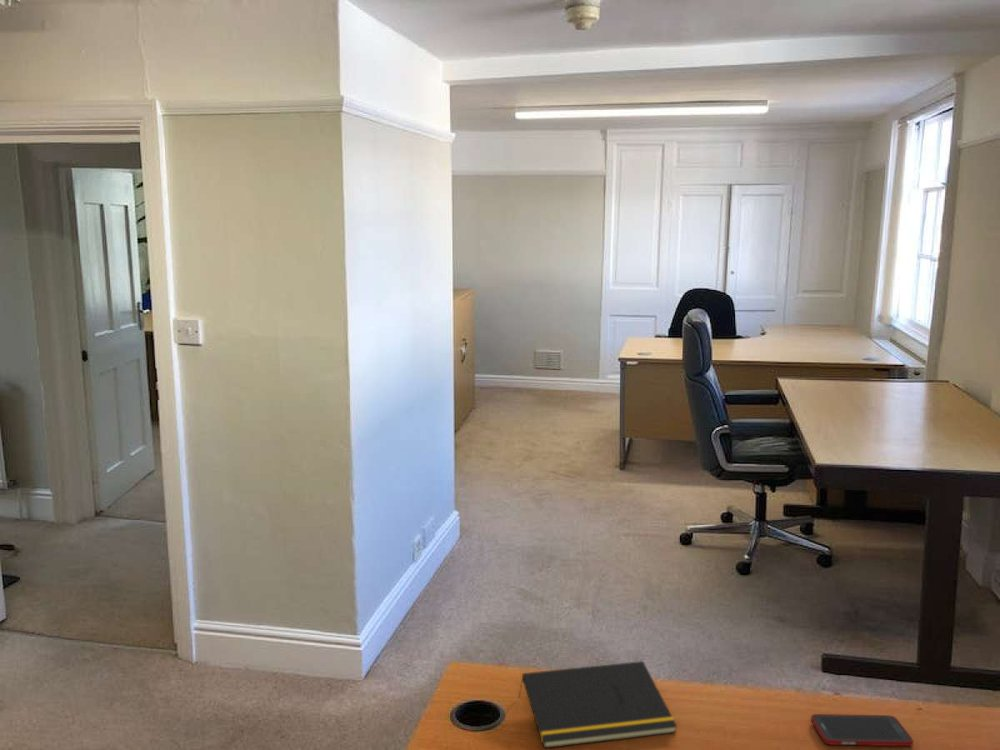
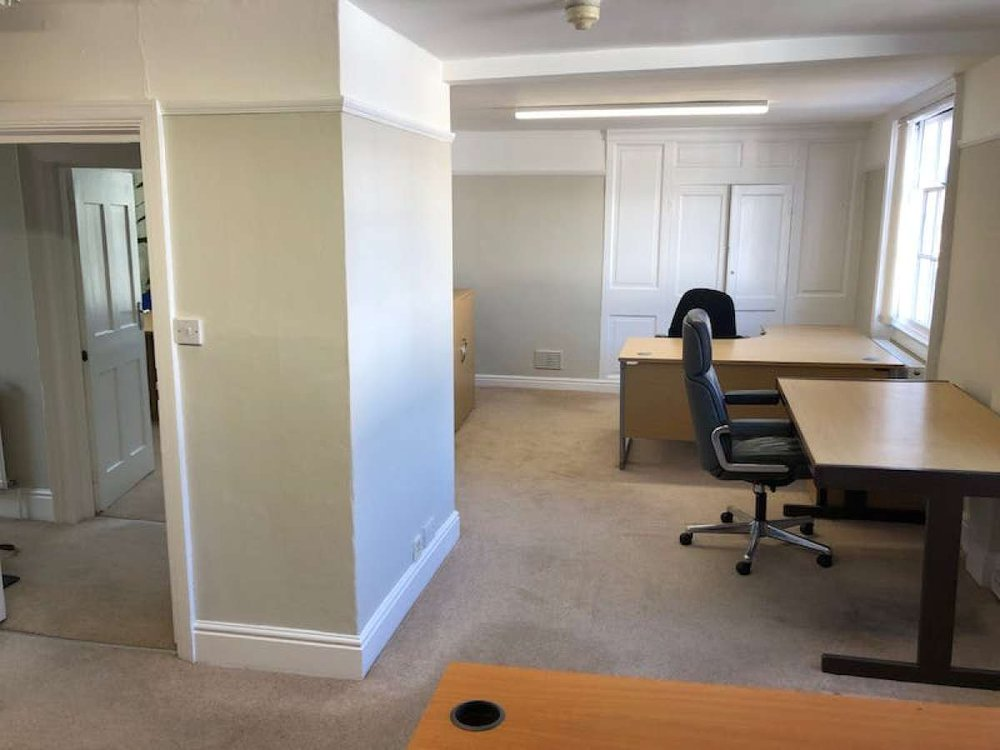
- cell phone [810,713,914,747]
- notepad [518,660,678,749]
